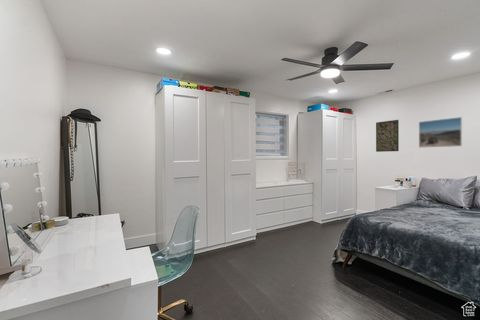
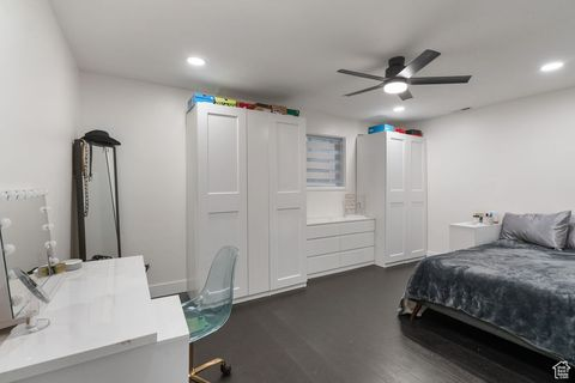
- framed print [418,116,463,149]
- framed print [375,119,400,153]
